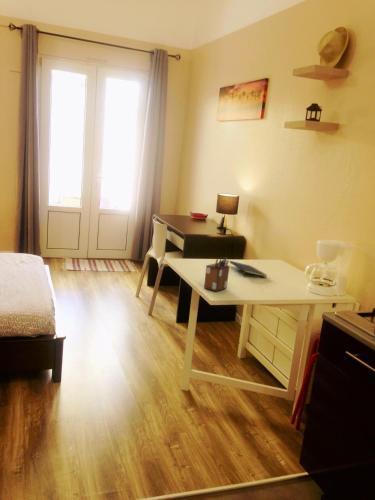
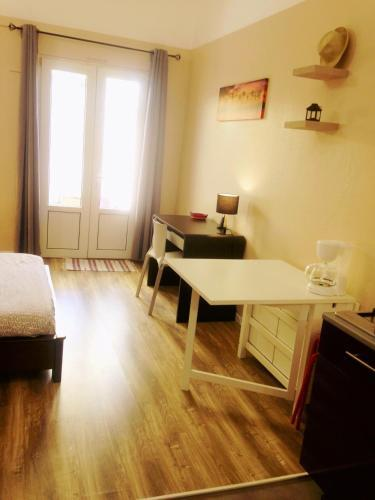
- desk organizer [203,256,230,292]
- notepad [229,260,268,278]
